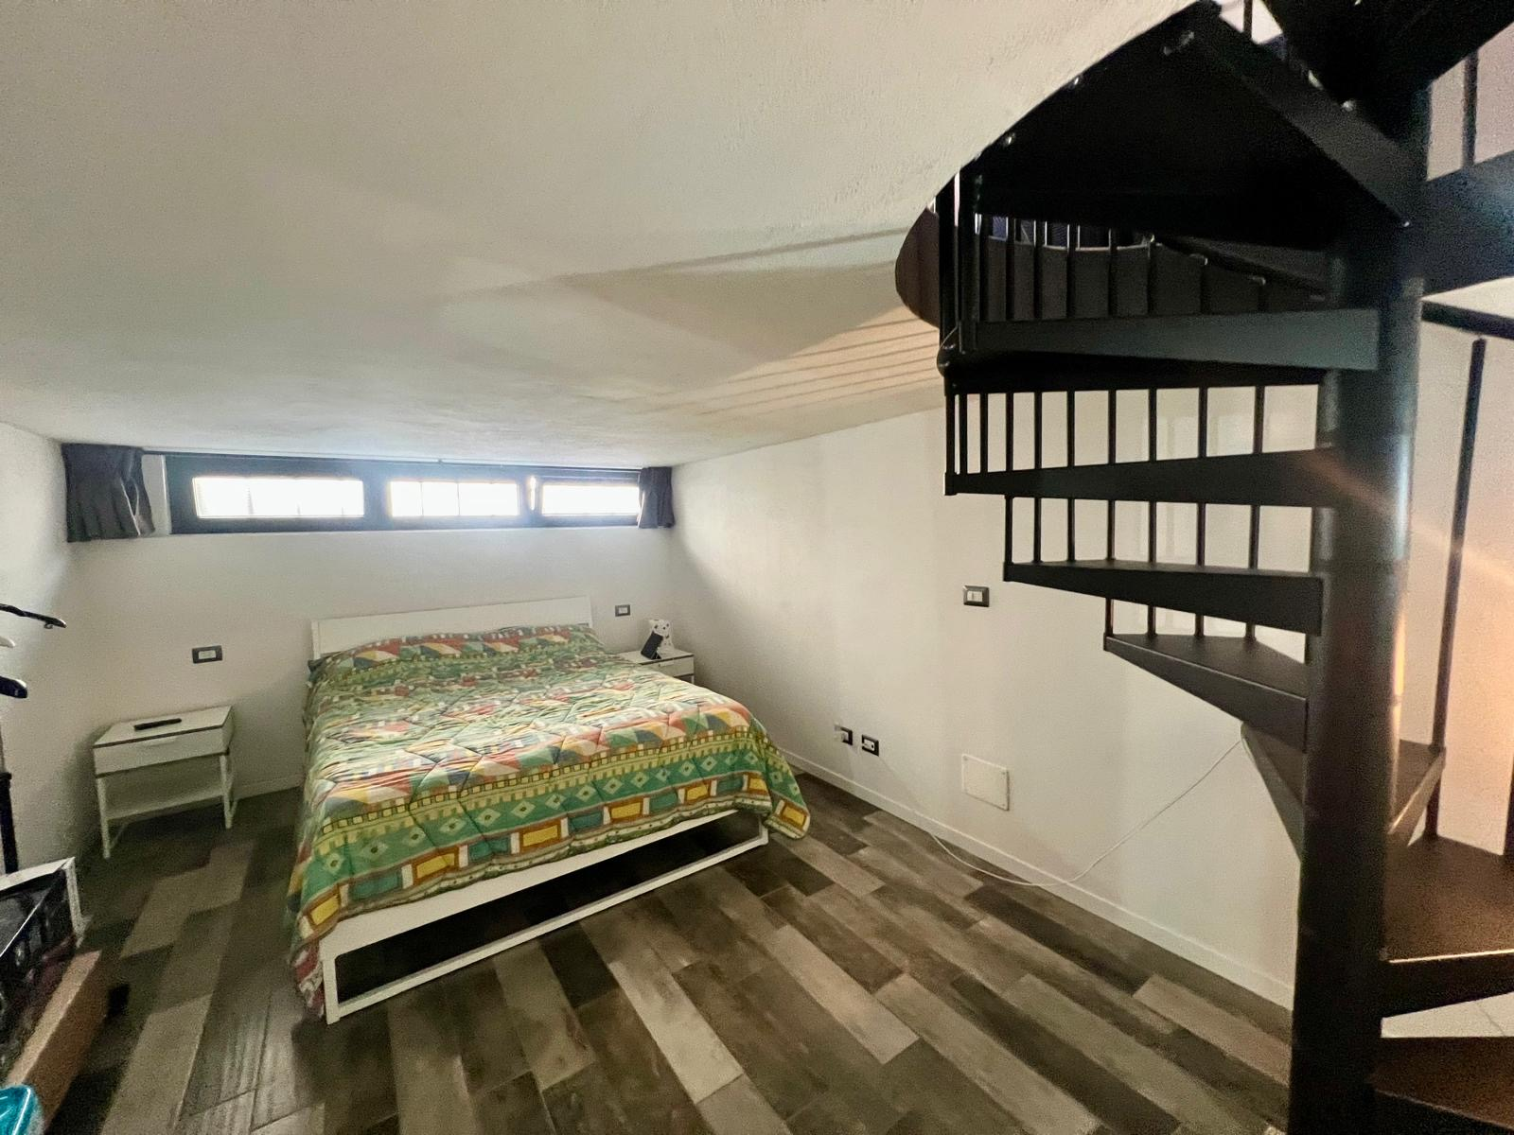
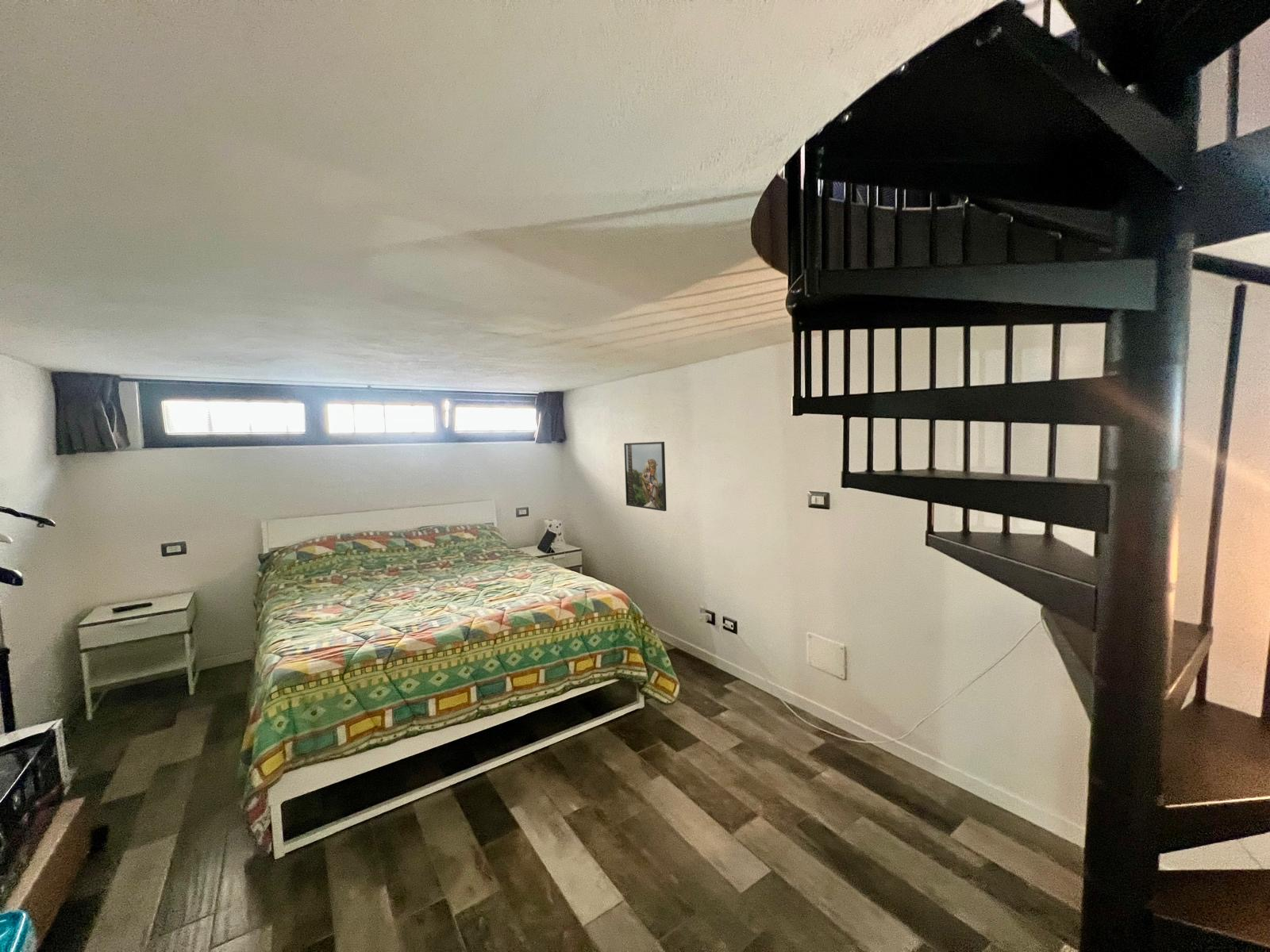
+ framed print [623,441,668,512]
